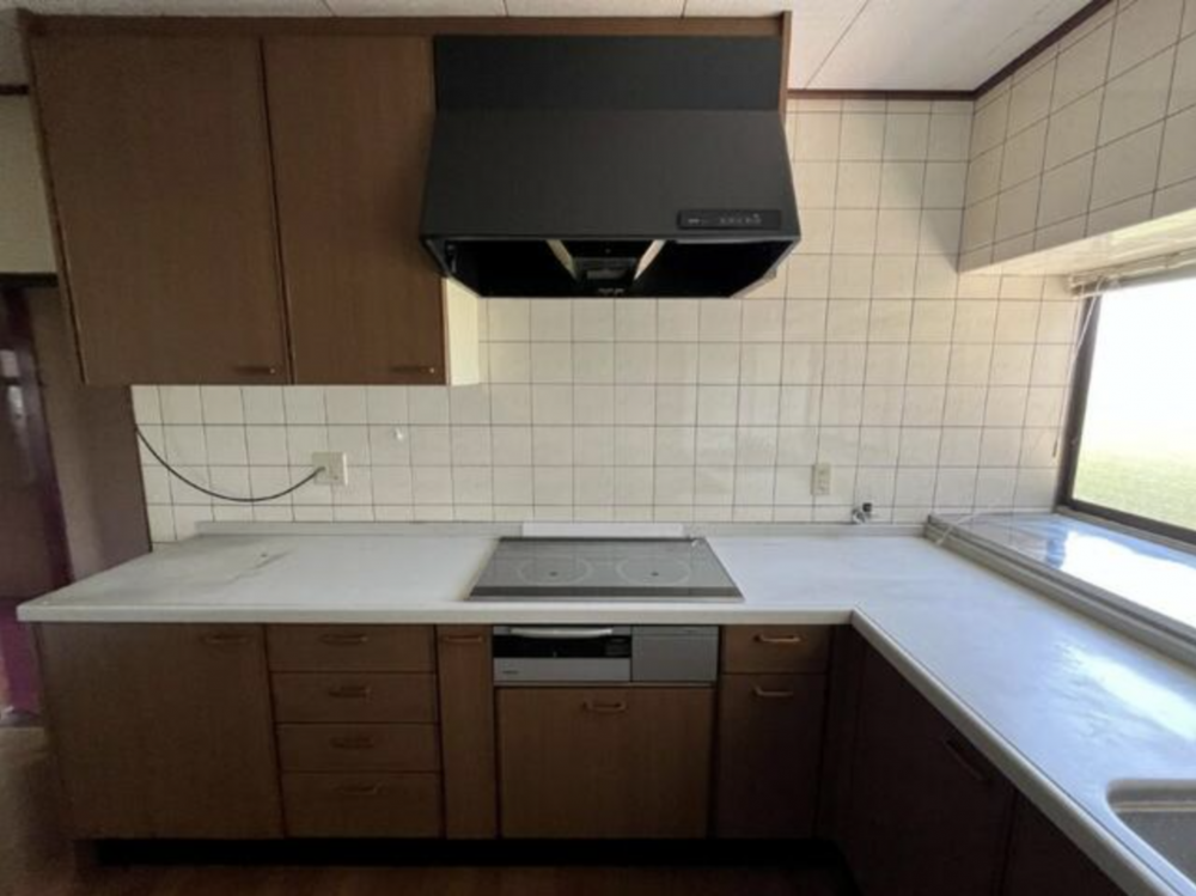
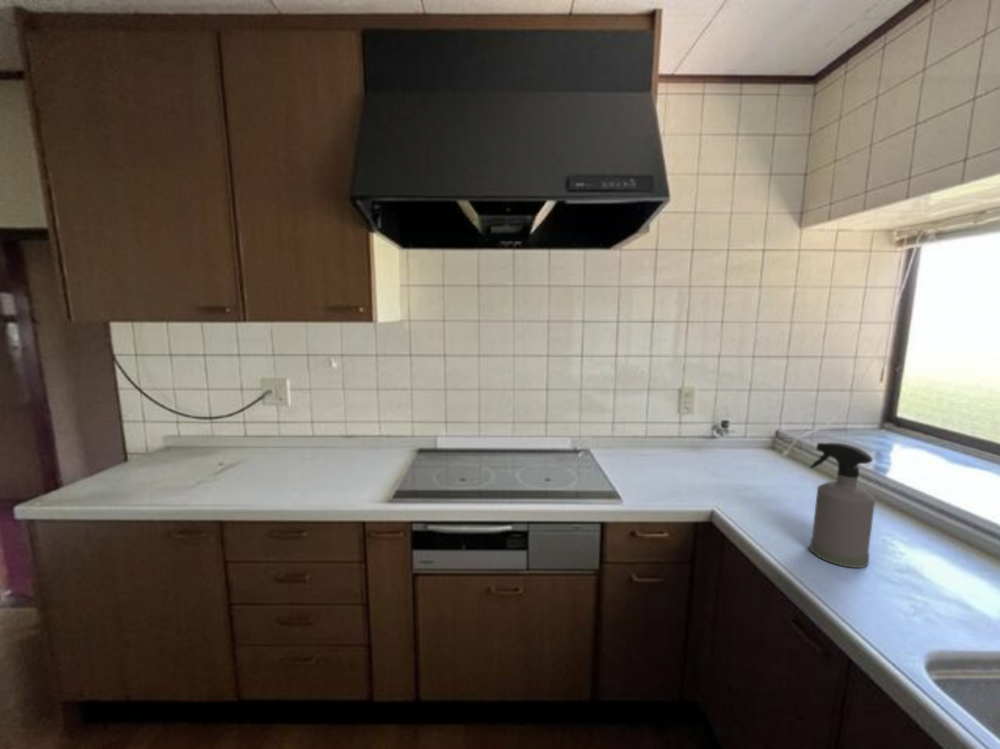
+ spray bottle [808,442,876,569]
